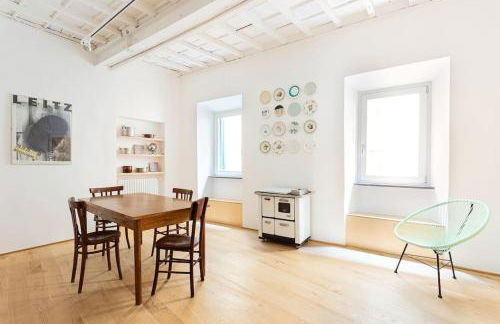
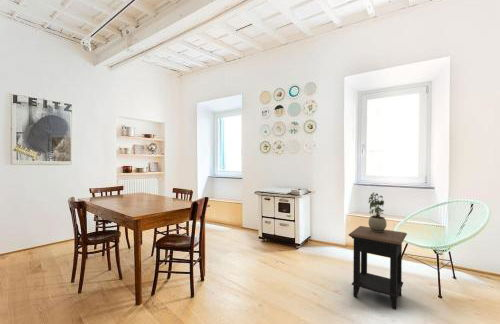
+ side table [347,225,408,311]
+ potted plant [367,191,387,232]
